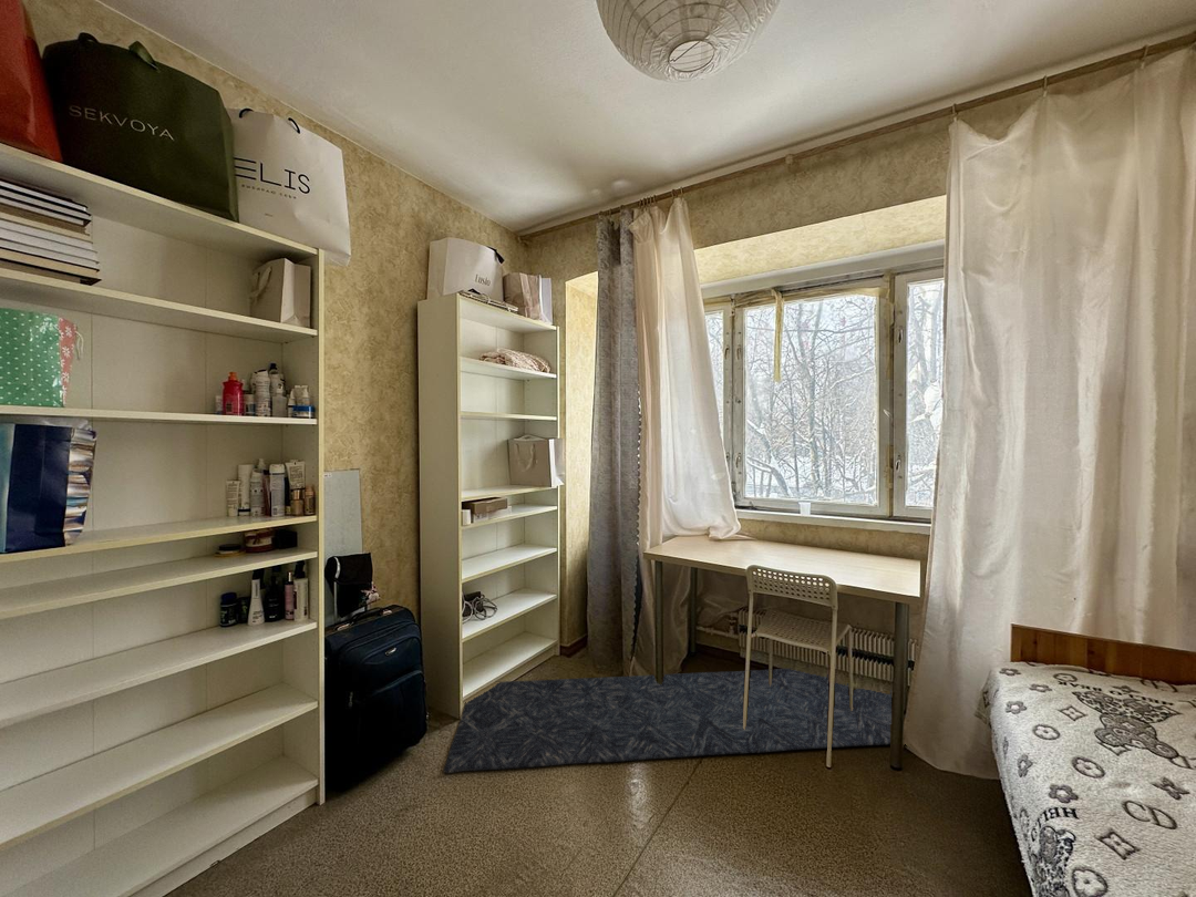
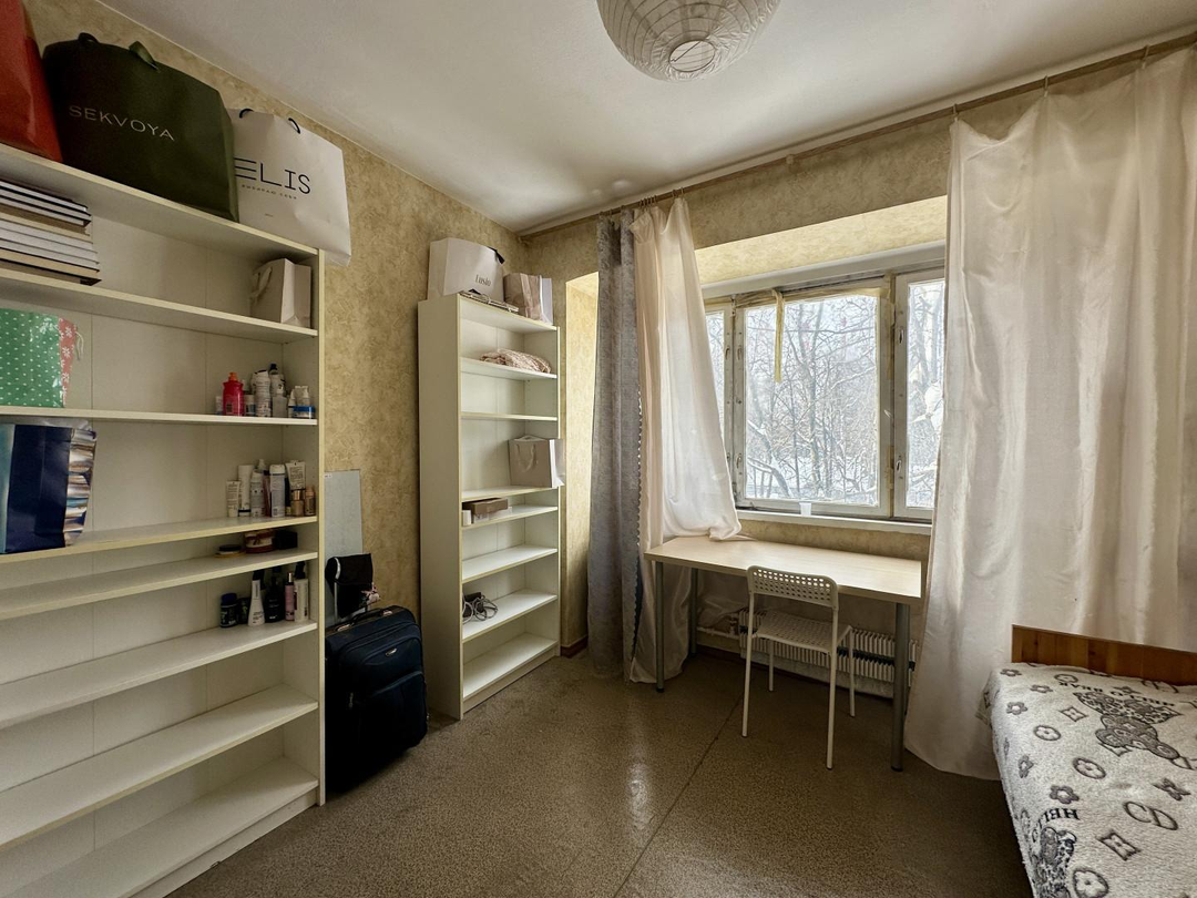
- rug [442,668,893,774]
